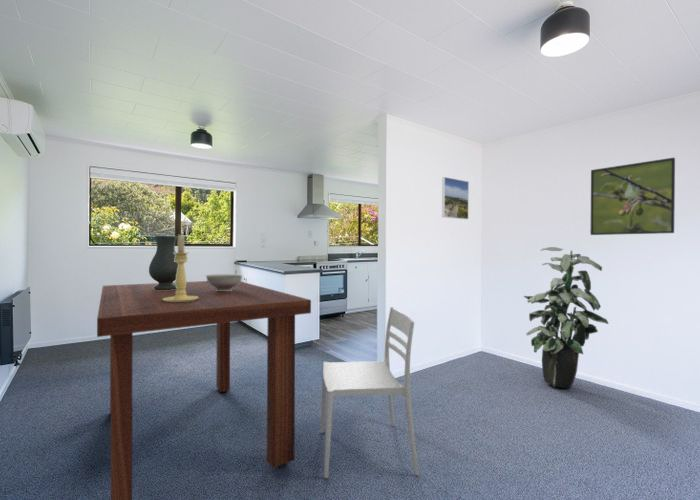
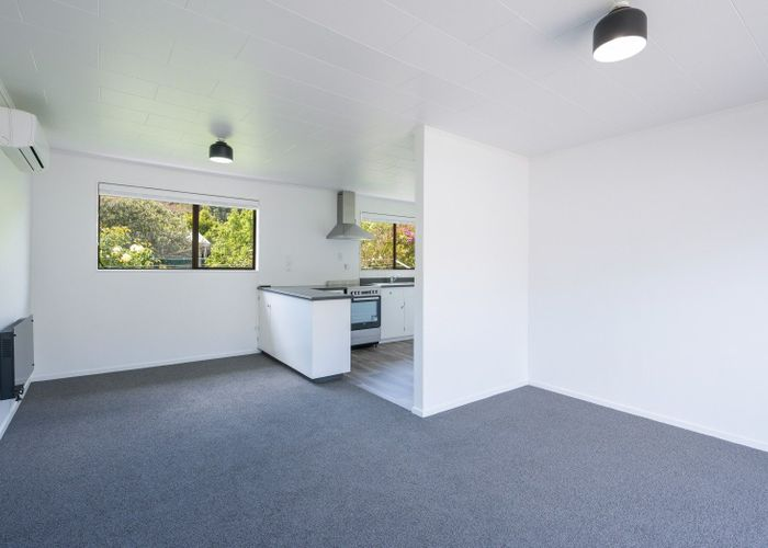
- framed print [589,157,676,236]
- indoor plant [523,246,610,389]
- candle holder [163,234,198,302]
- decorative bowl [205,274,243,291]
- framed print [441,176,470,220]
- vase [148,235,178,290]
- chair [319,306,420,479]
- dining table [96,280,312,500]
